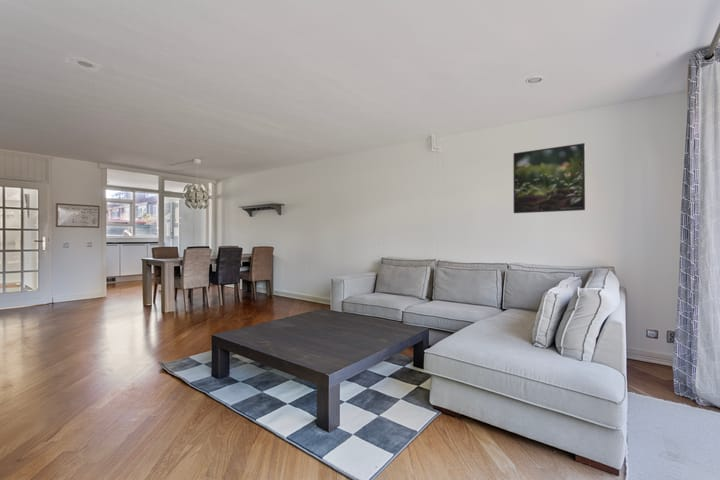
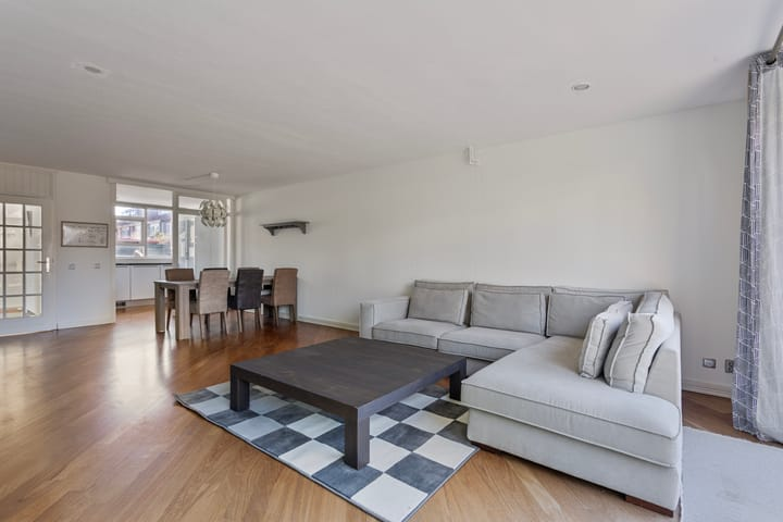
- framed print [513,142,586,214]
